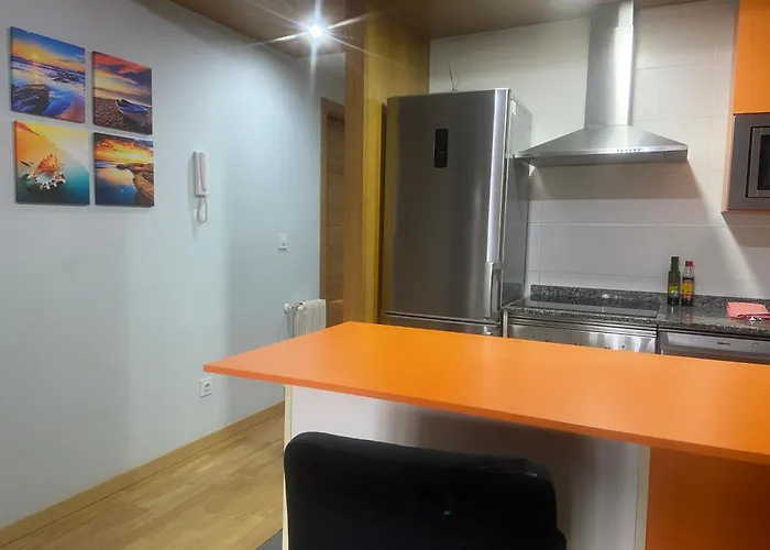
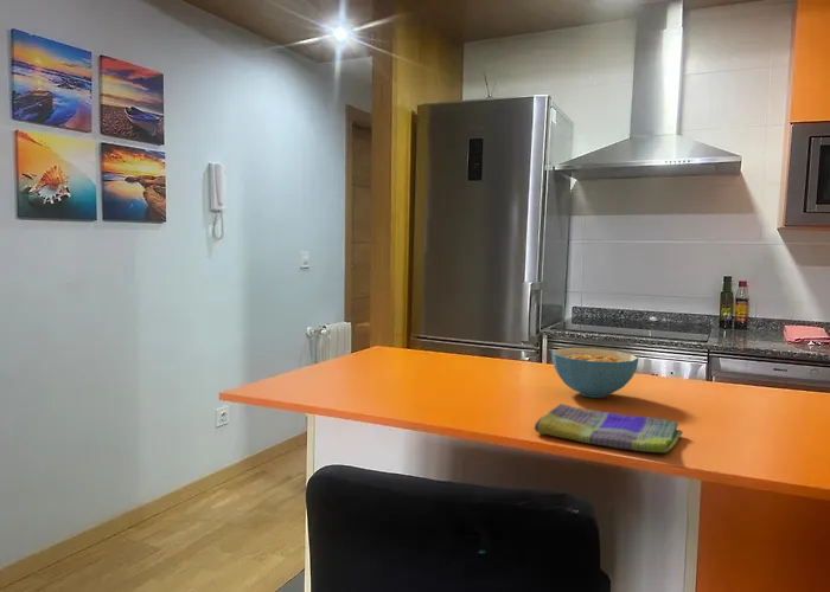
+ cereal bowl [550,347,640,399]
+ dish towel [534,403,684,453]
